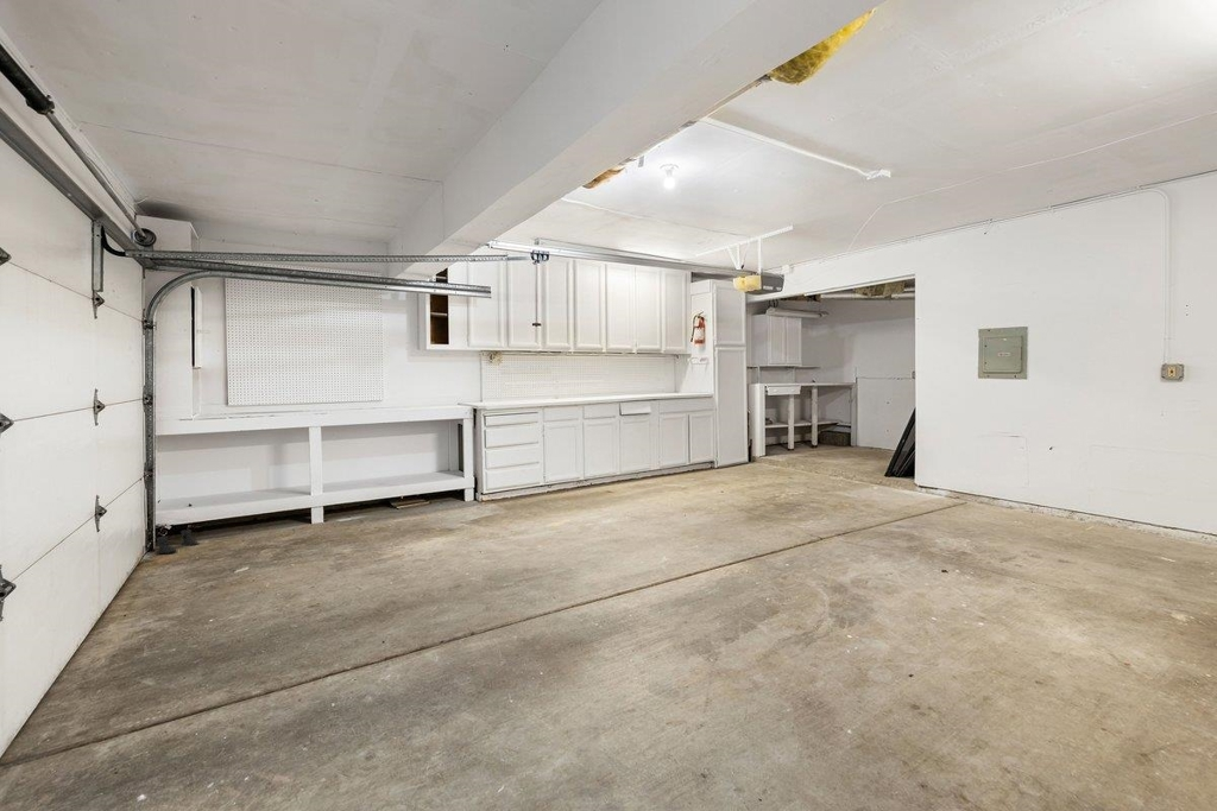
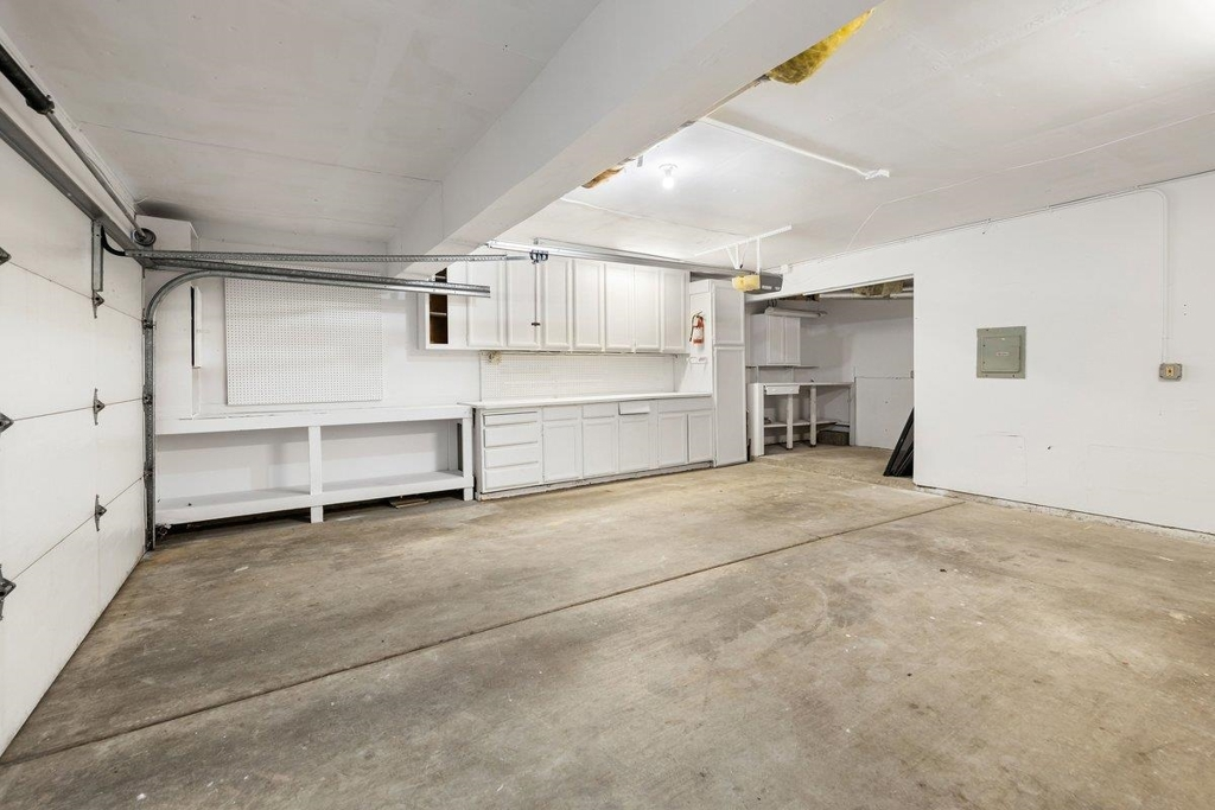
- boots [155,528,201,555]
